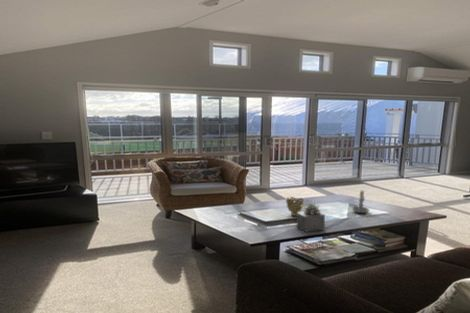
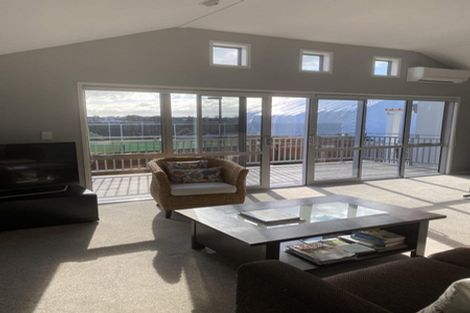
- succulent plant [295,202,326,233]
- candle [351,190,370,214]
- decorative bowl [285,196,305,217]
